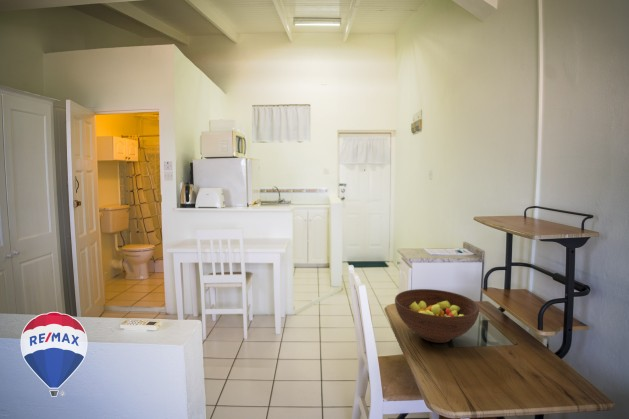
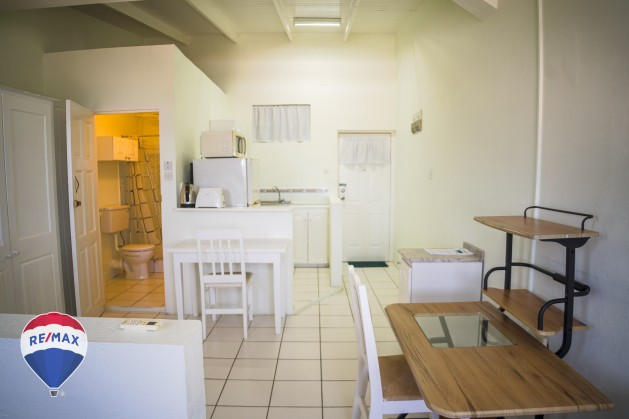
- fruit bowl [394,288,480,344]
